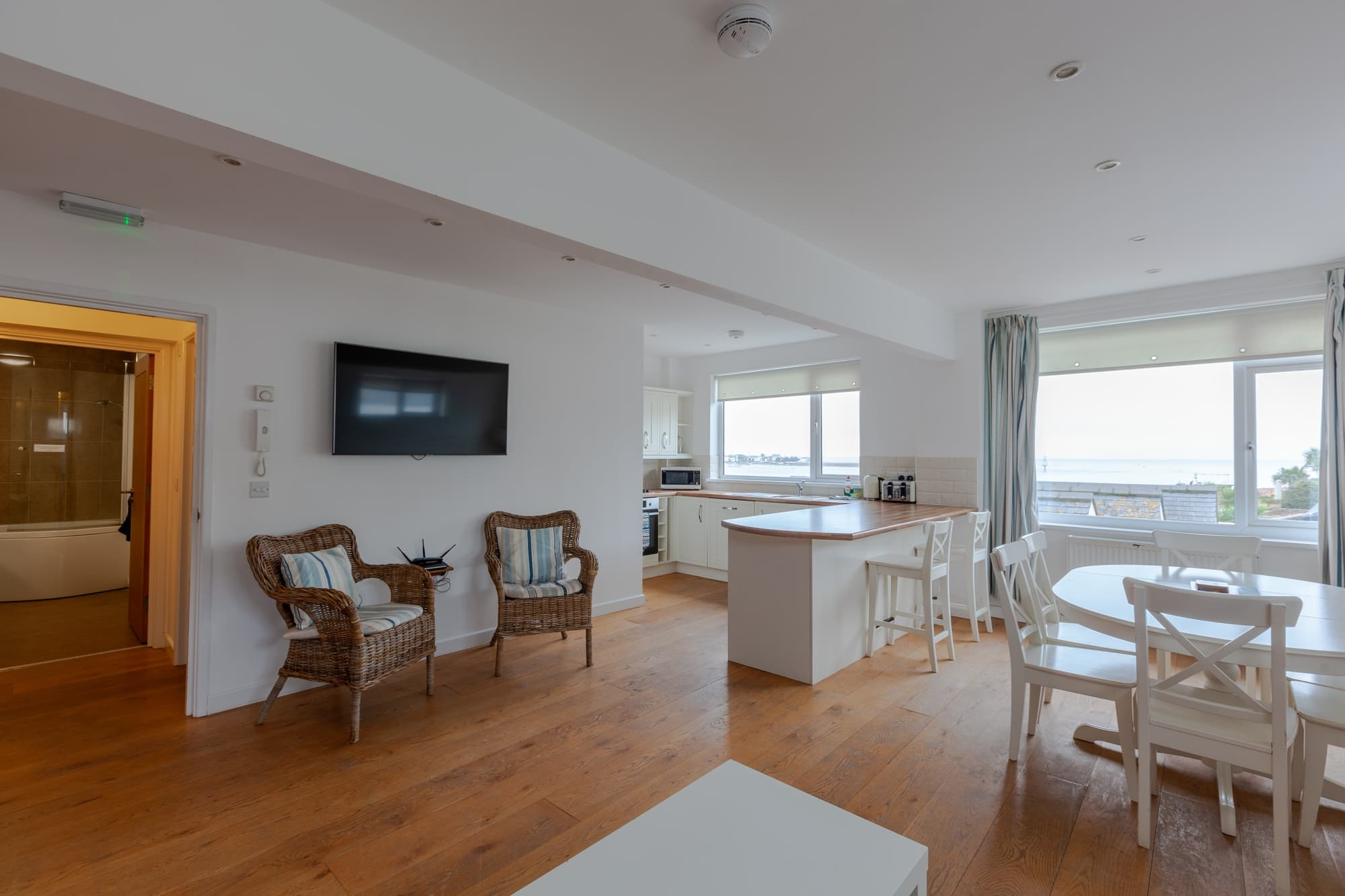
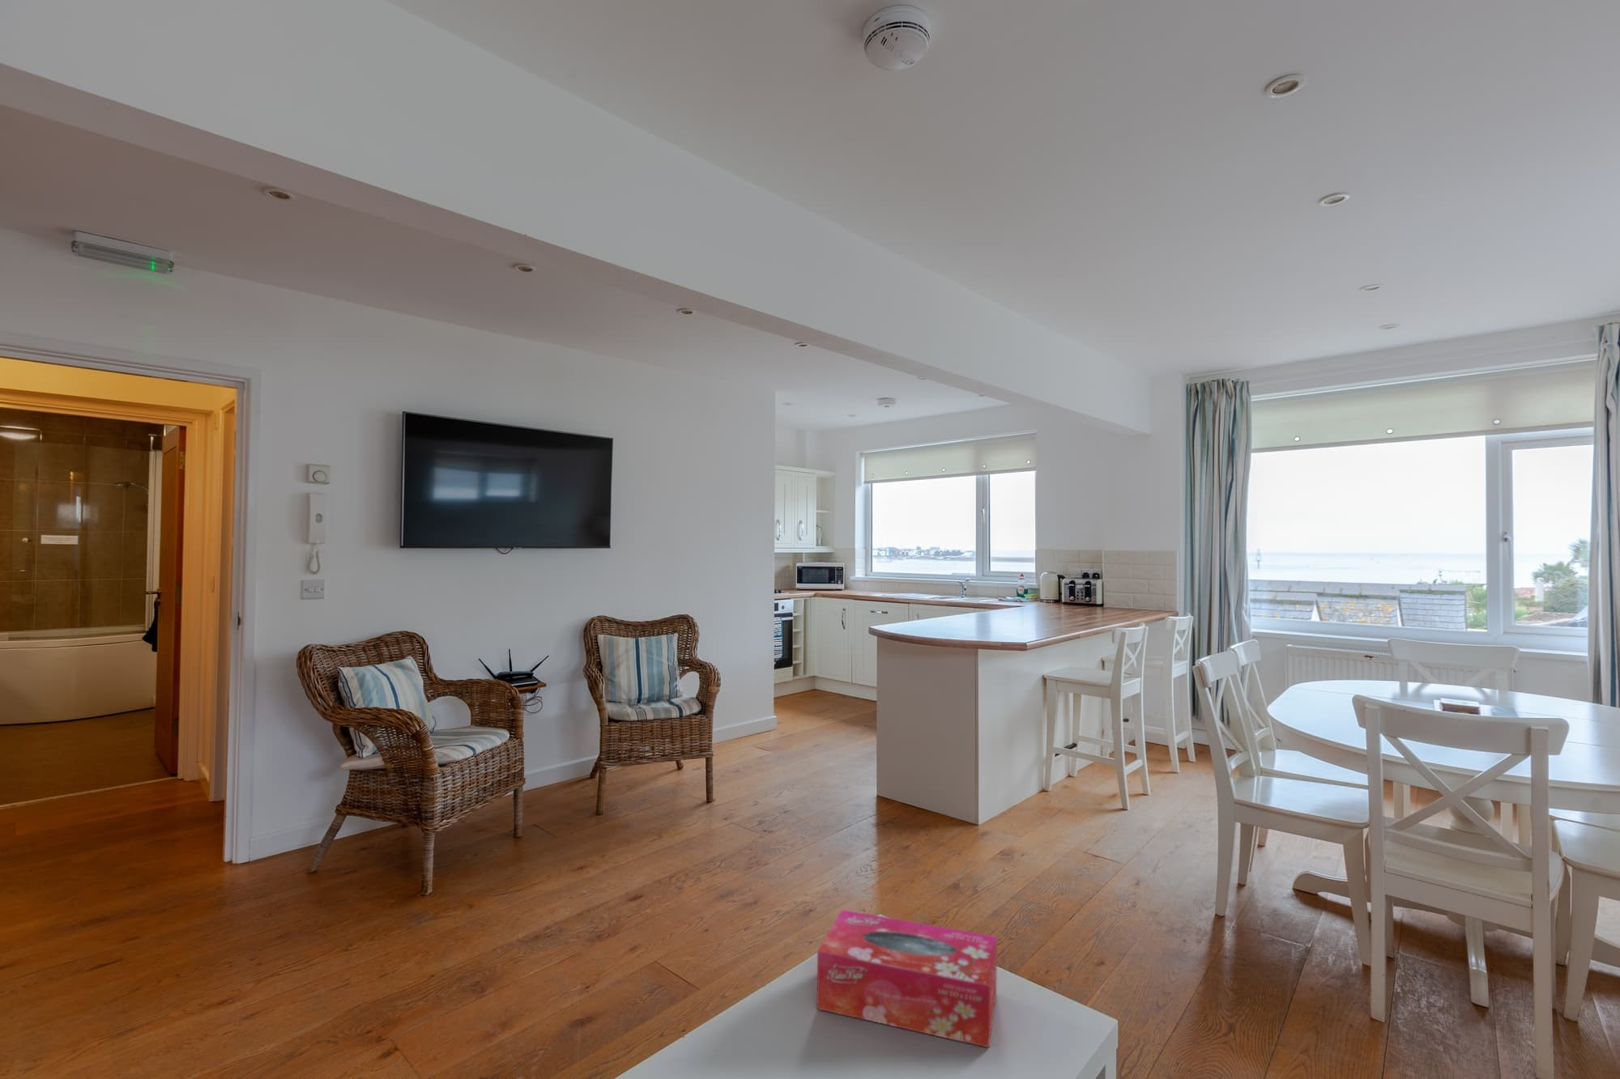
+ tissue box [815,908,998,1048]
